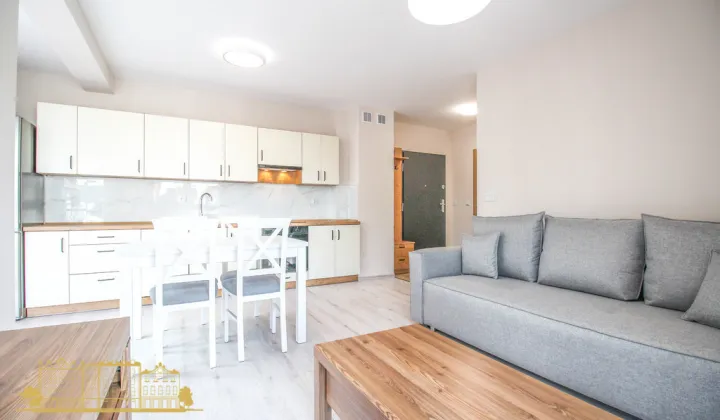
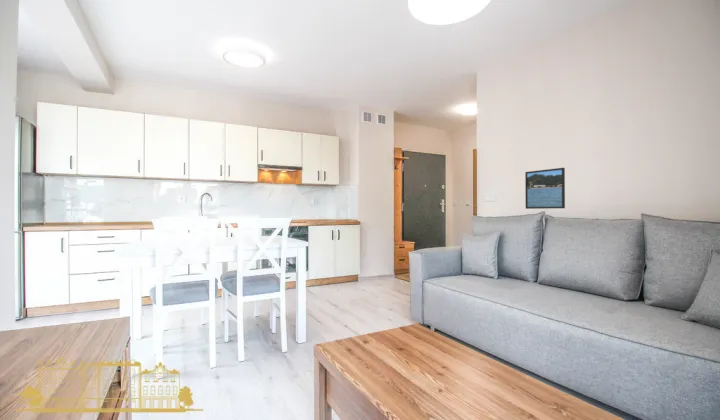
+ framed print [524,167,566,210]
